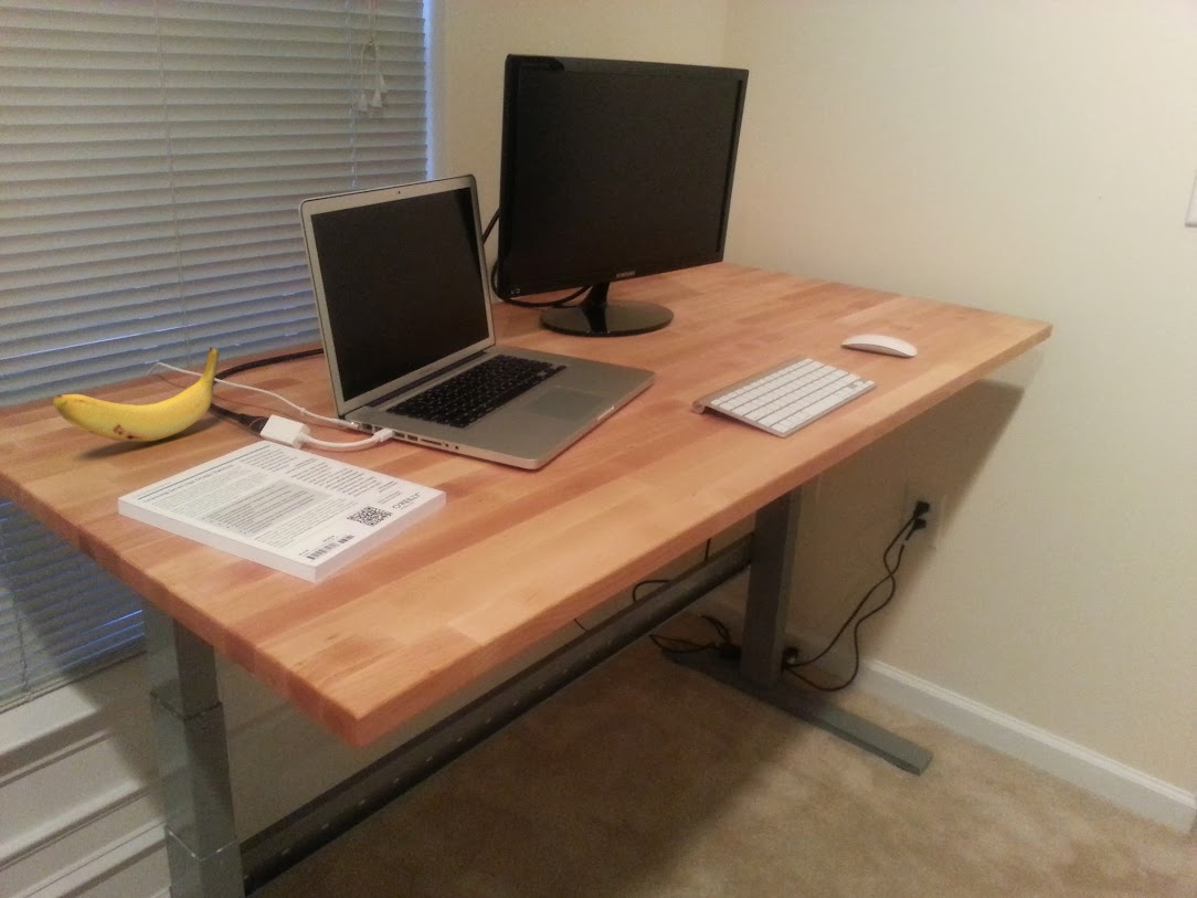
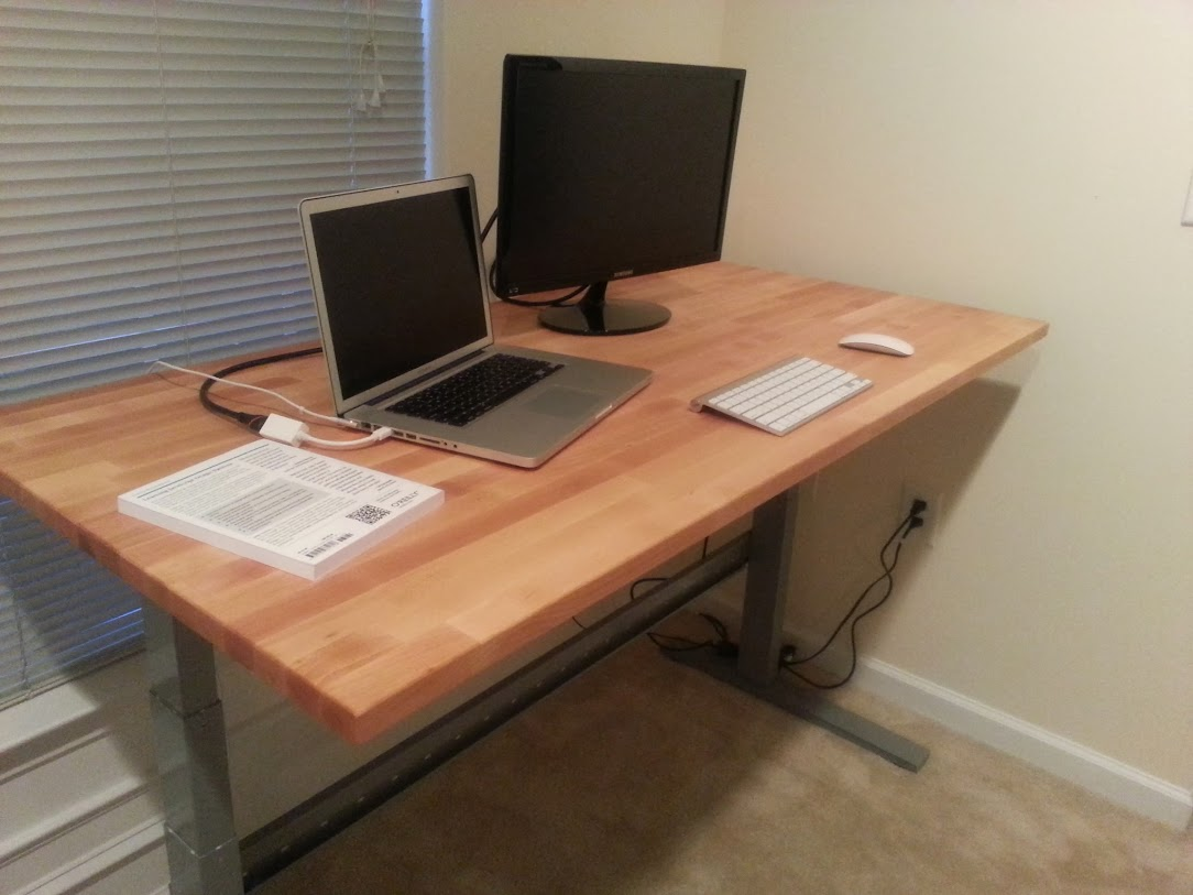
- banana [52,346,220,443]
